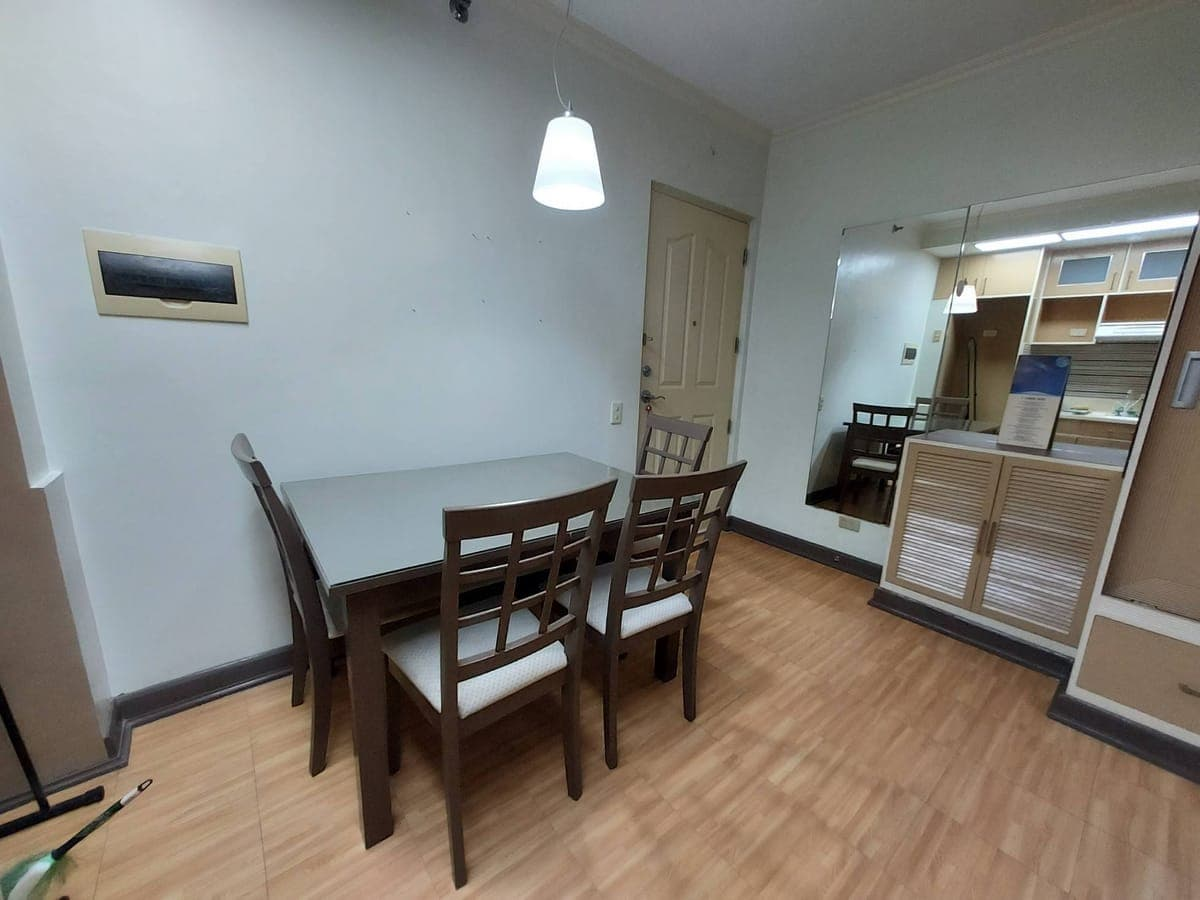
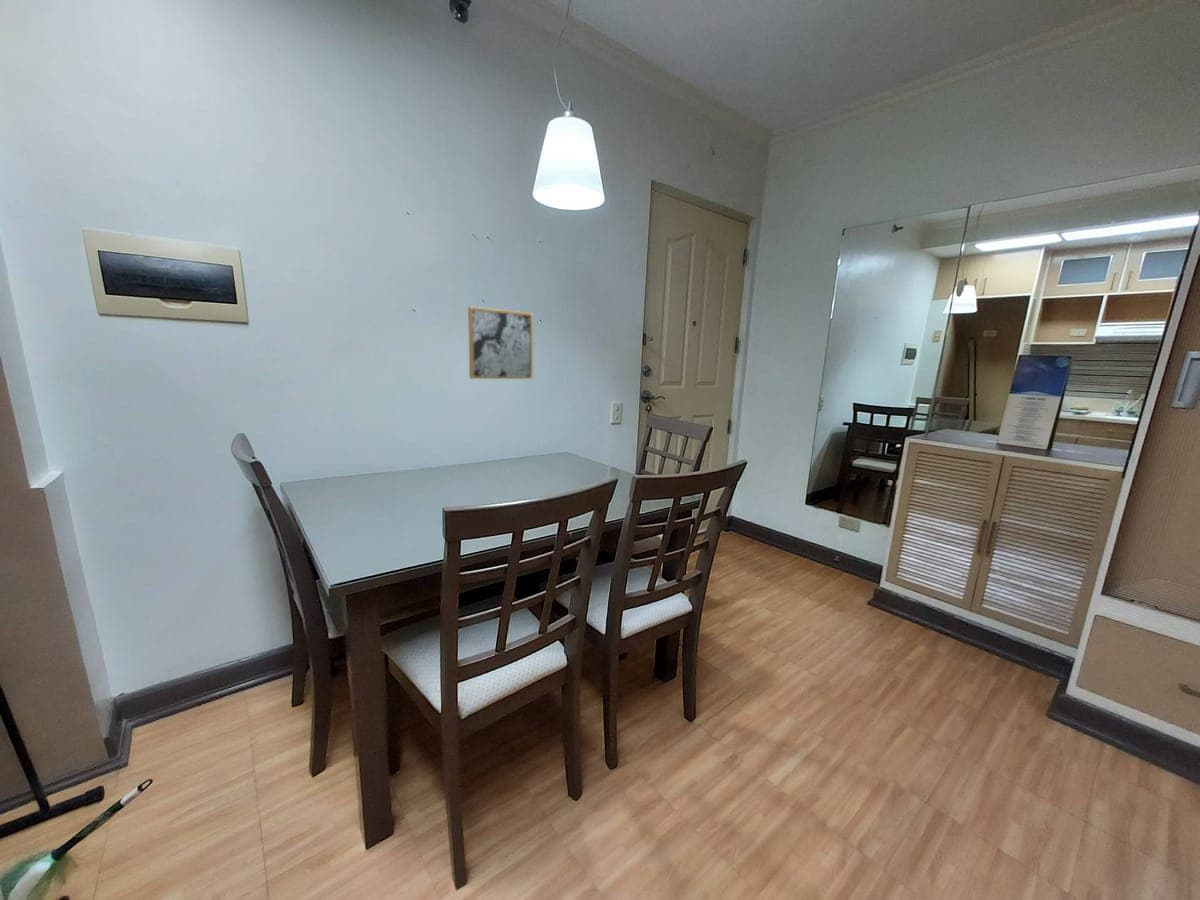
+ wall art [467,306,534,380]
